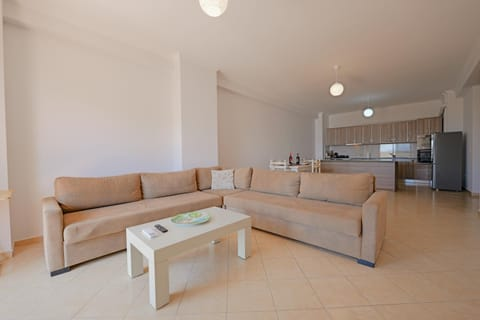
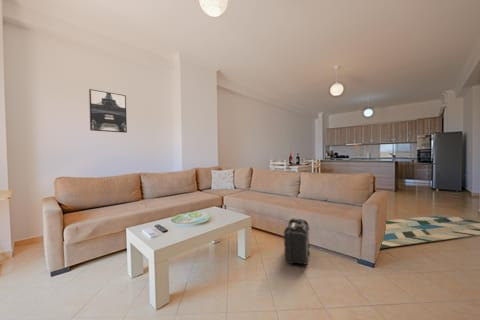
+ backpack [283,217,311,265]
+ wall art [88,88,128,134]
+ rug [379,214,480,249]
